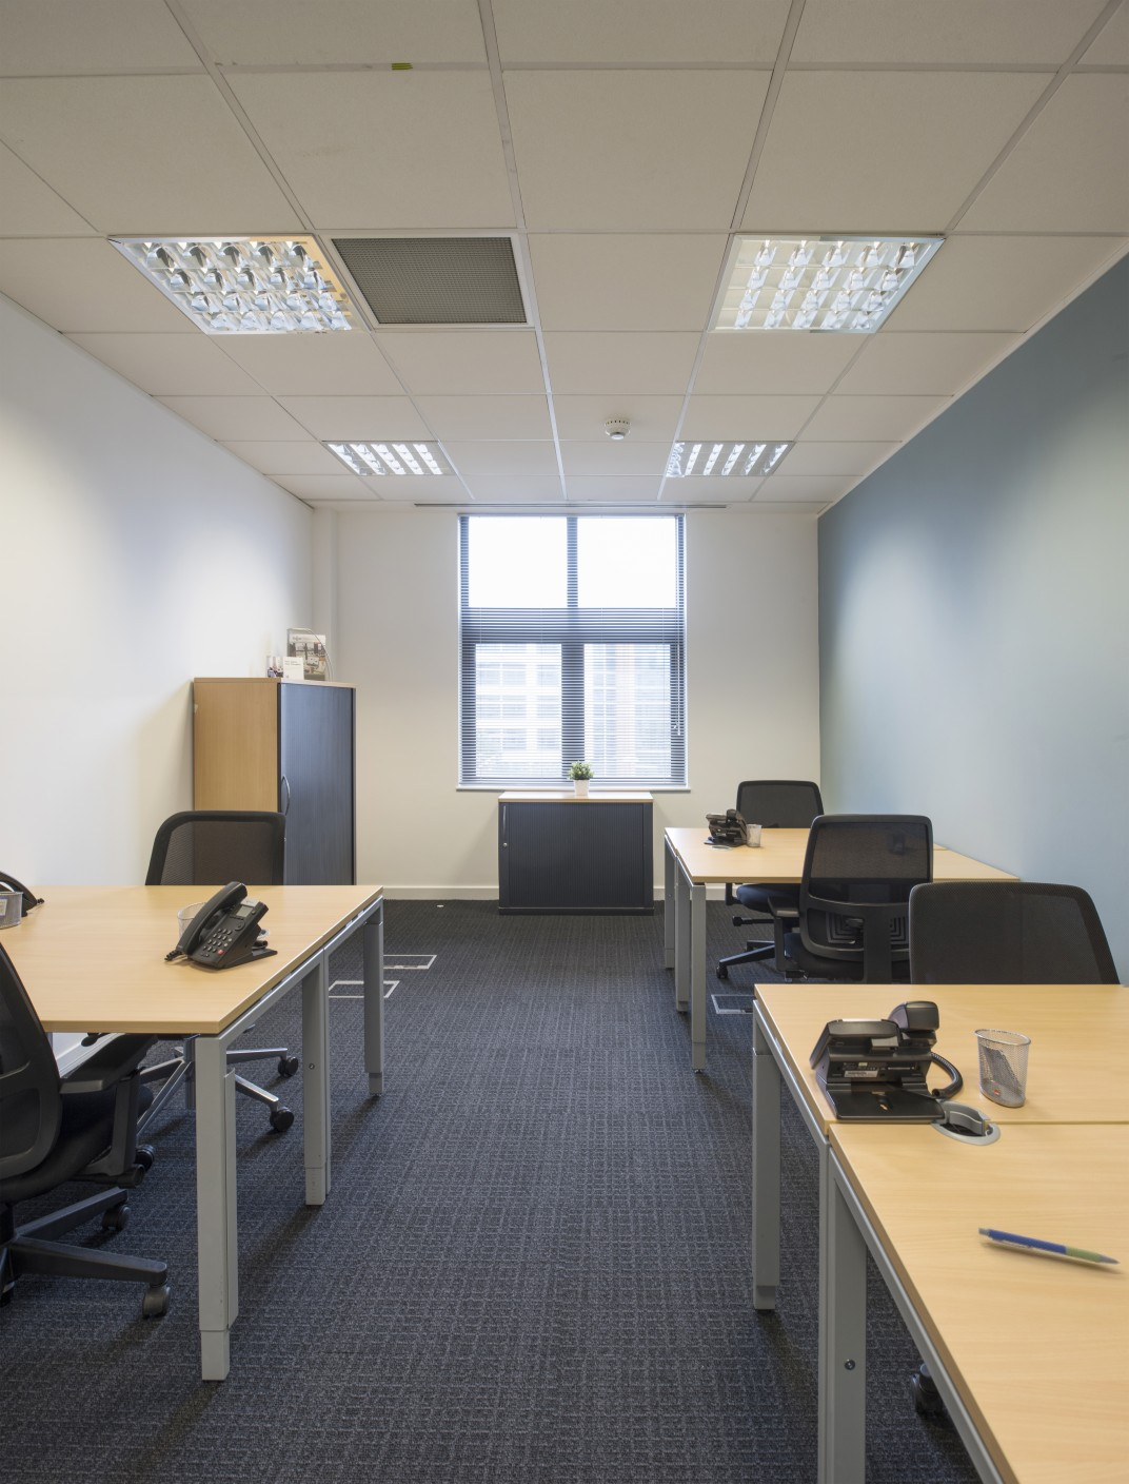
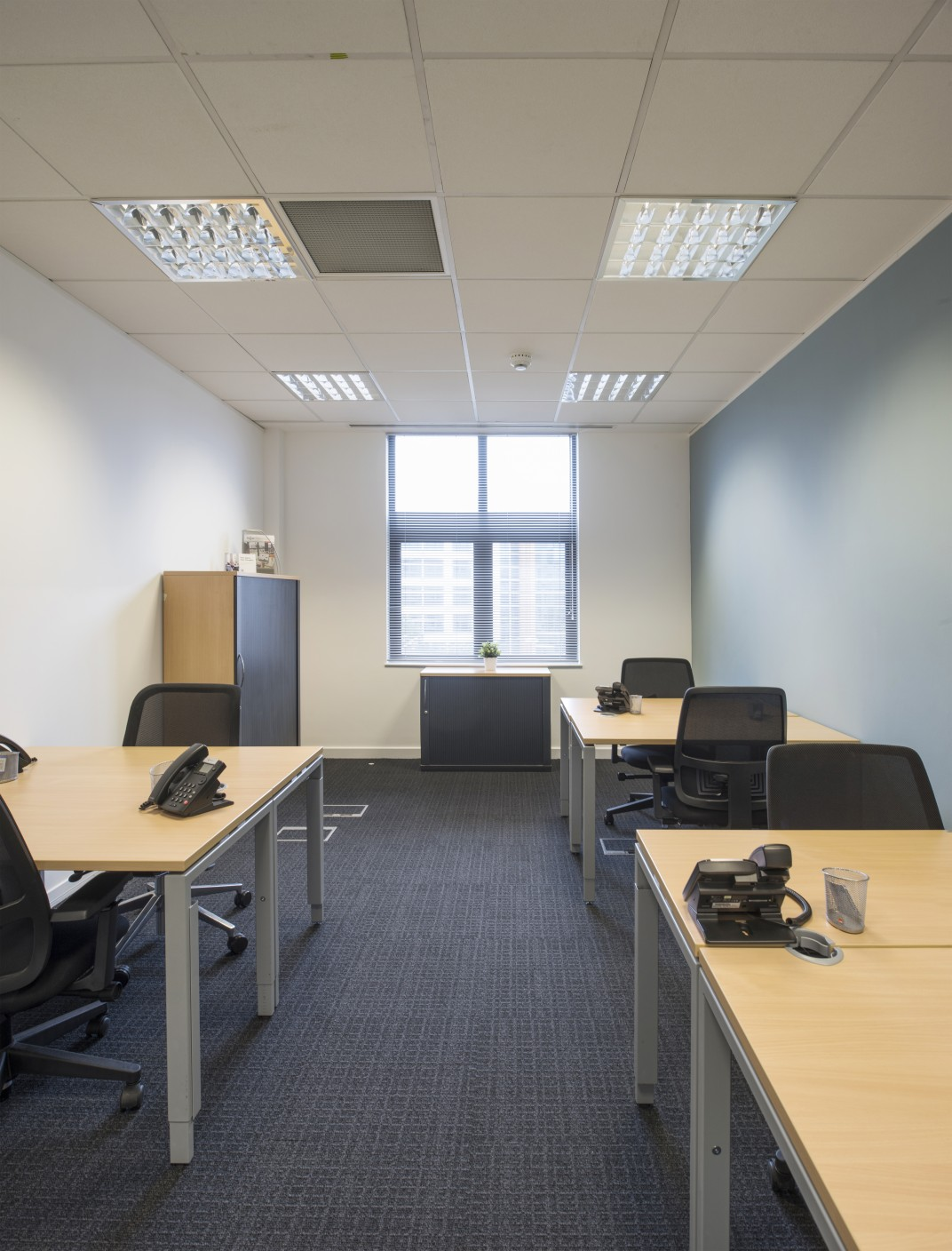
- pen [977,1227,1121,1265]
